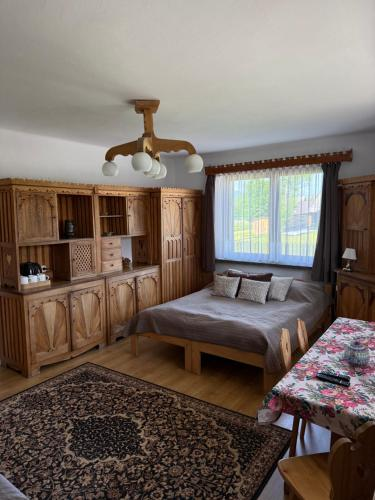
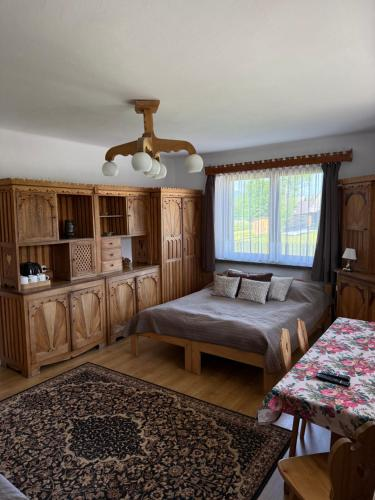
- teapot [343,339,371,367]
